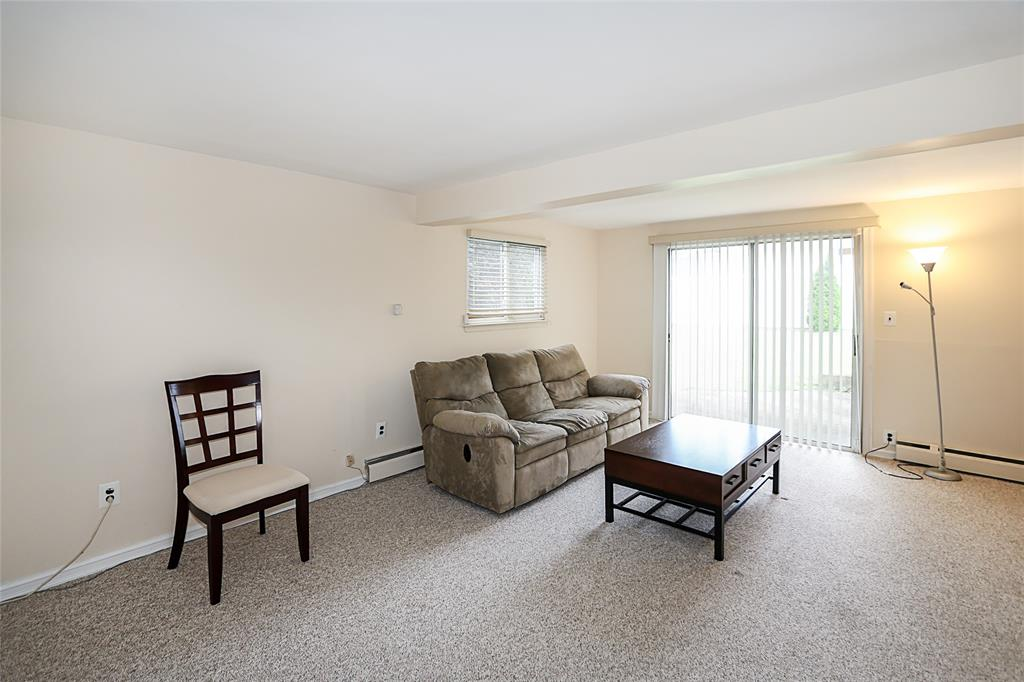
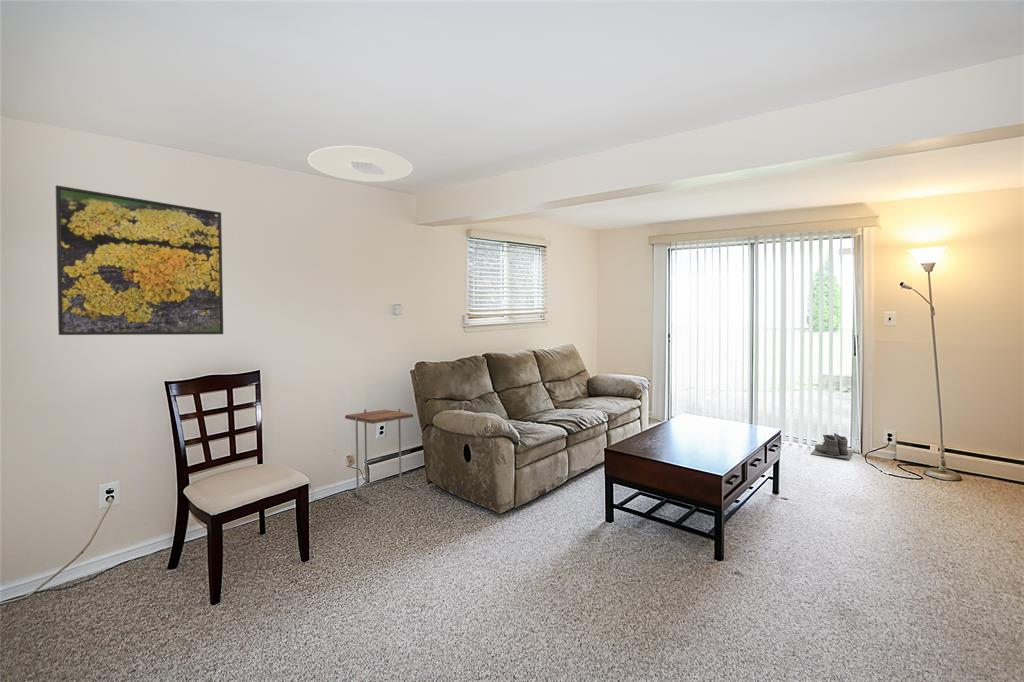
+ side table [344,408,416,502]
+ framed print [55,184,224,336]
+ boots [810,432,854,460]
+ ceiling light [307,145,414,183]
